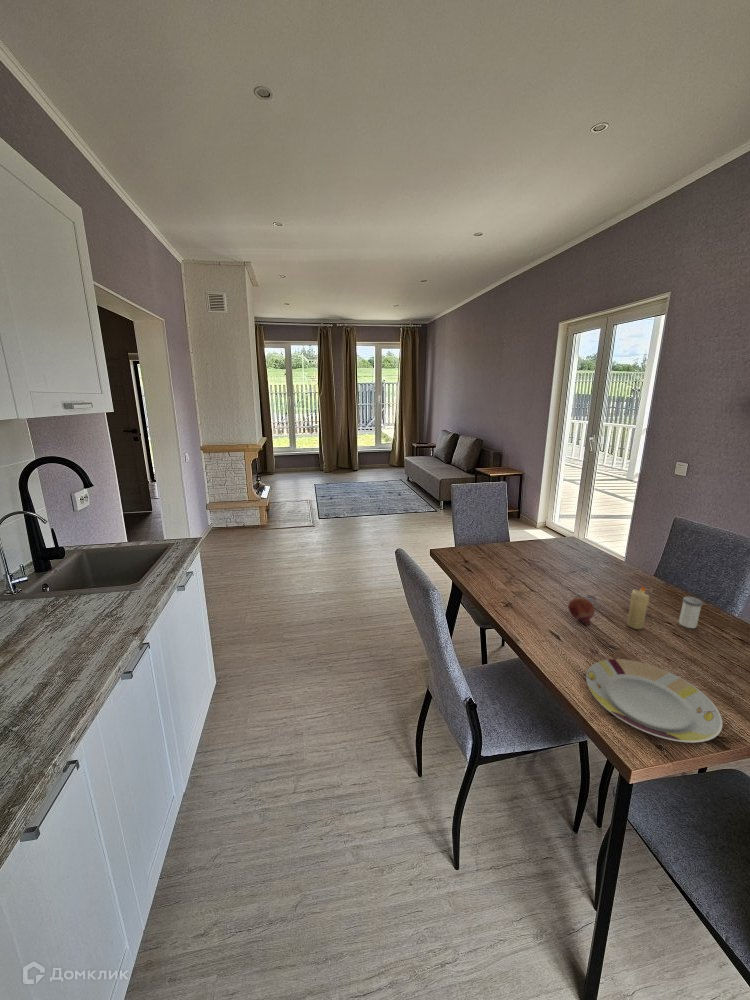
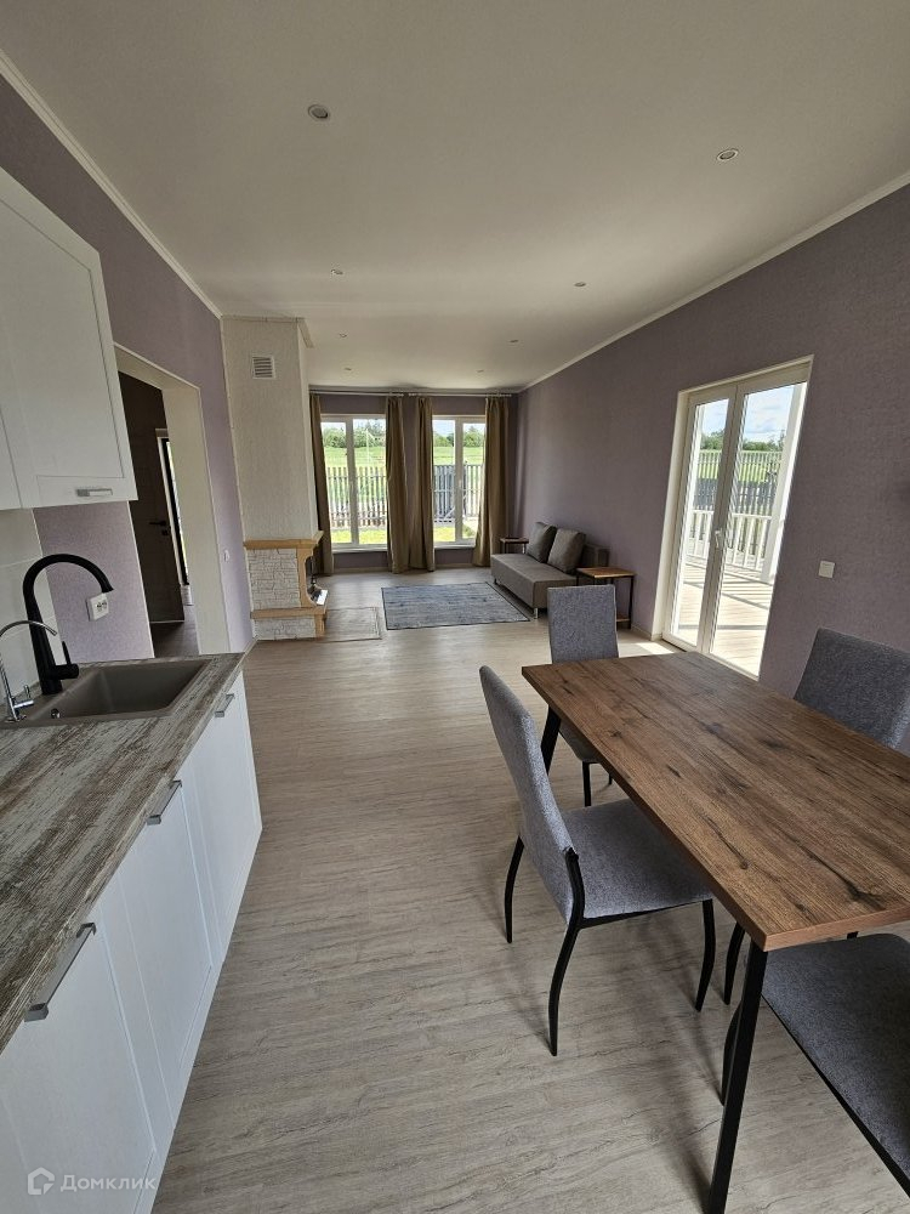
- candle [626,584,650,630]
- fruit [567,596,596,626]
- salt shaker [678,596,704,629]
- plate [585,658,724,744]
